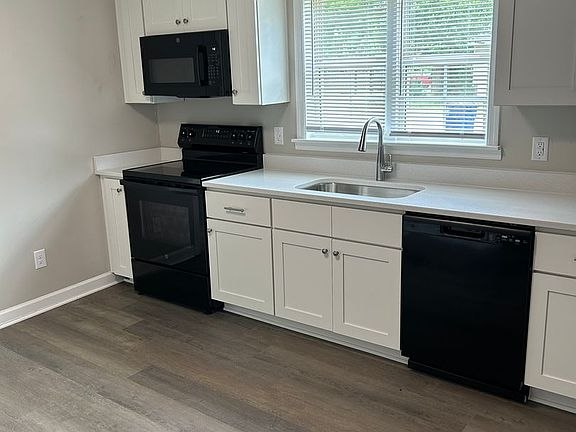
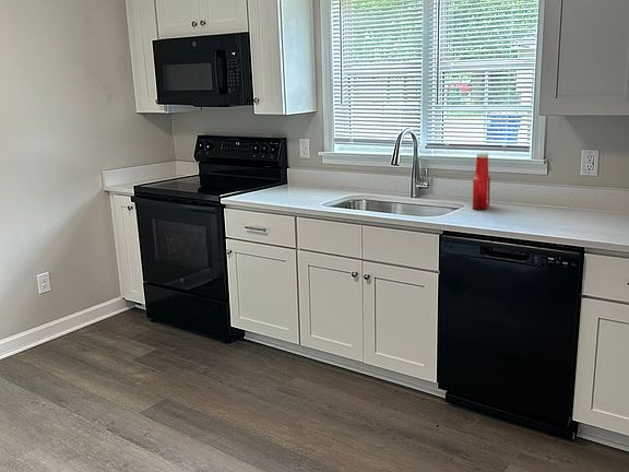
+ soap bottle [472,152,491,211]
